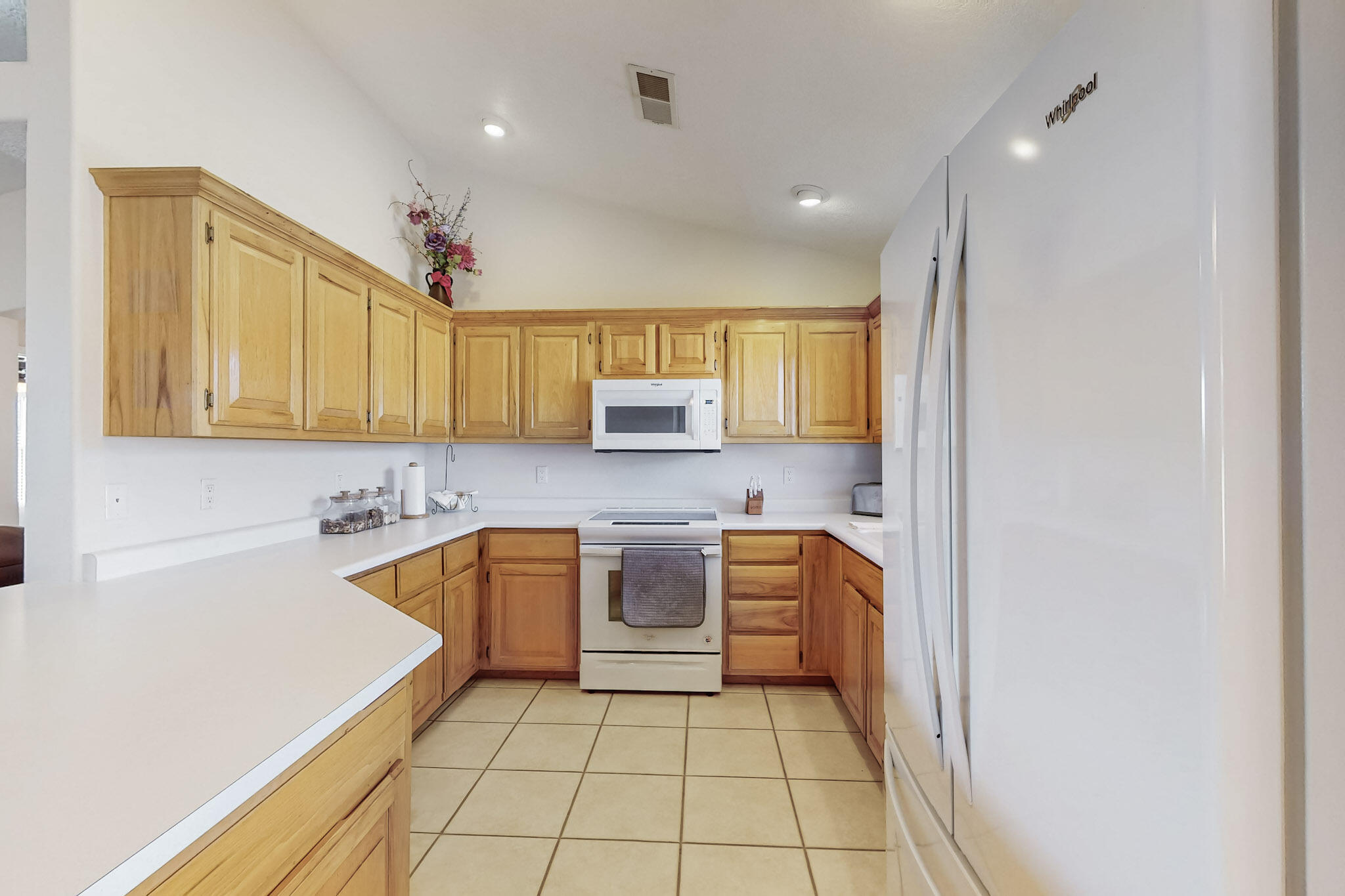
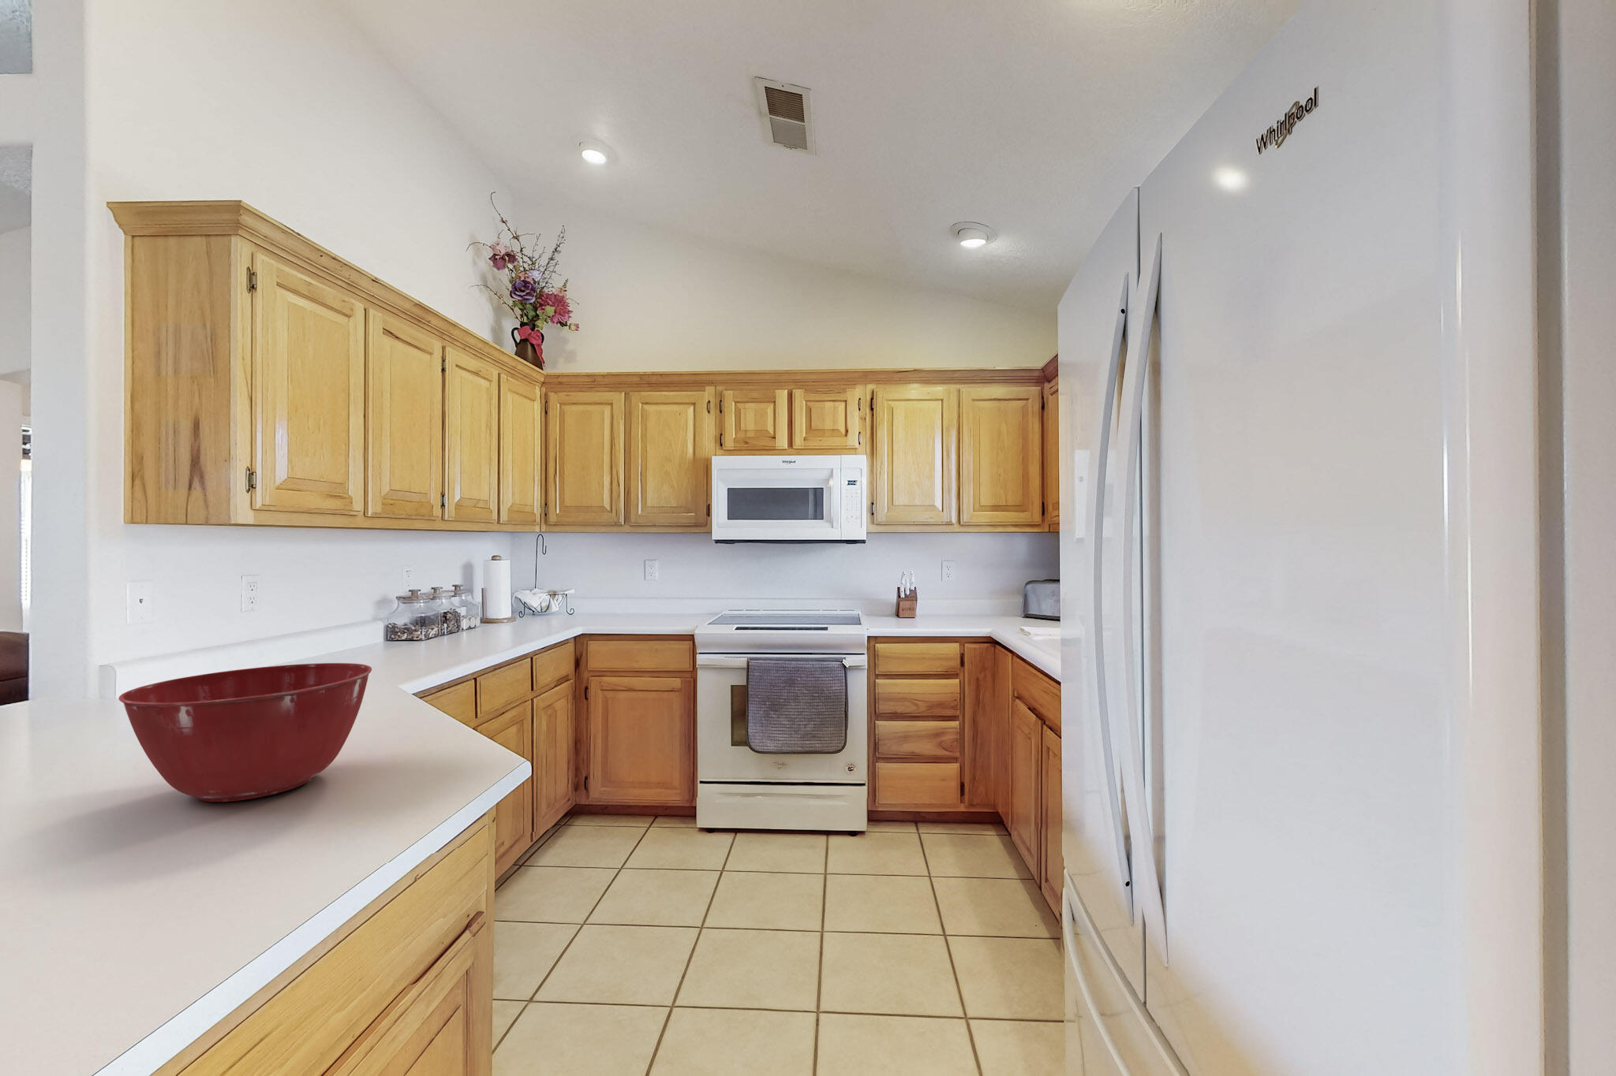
+ mixing bowl [118,662,372,802]
